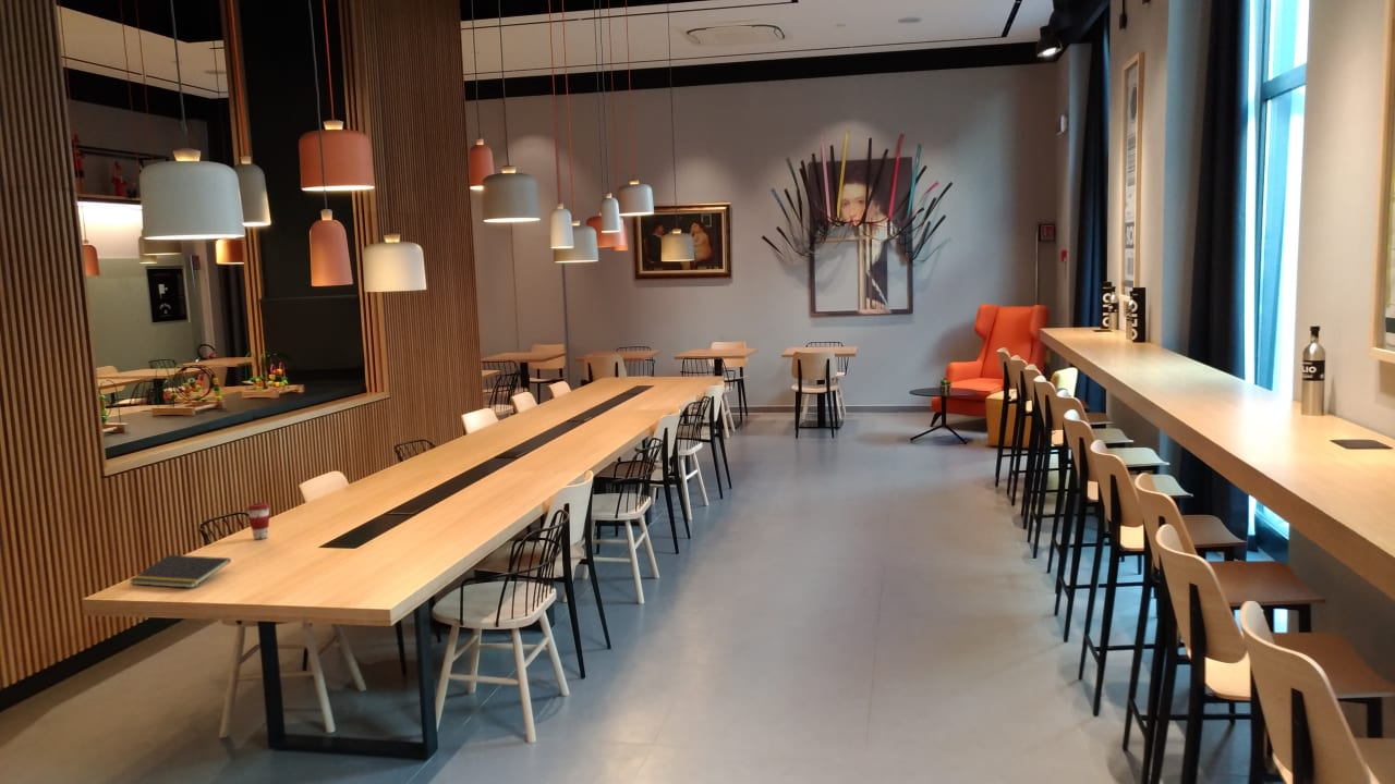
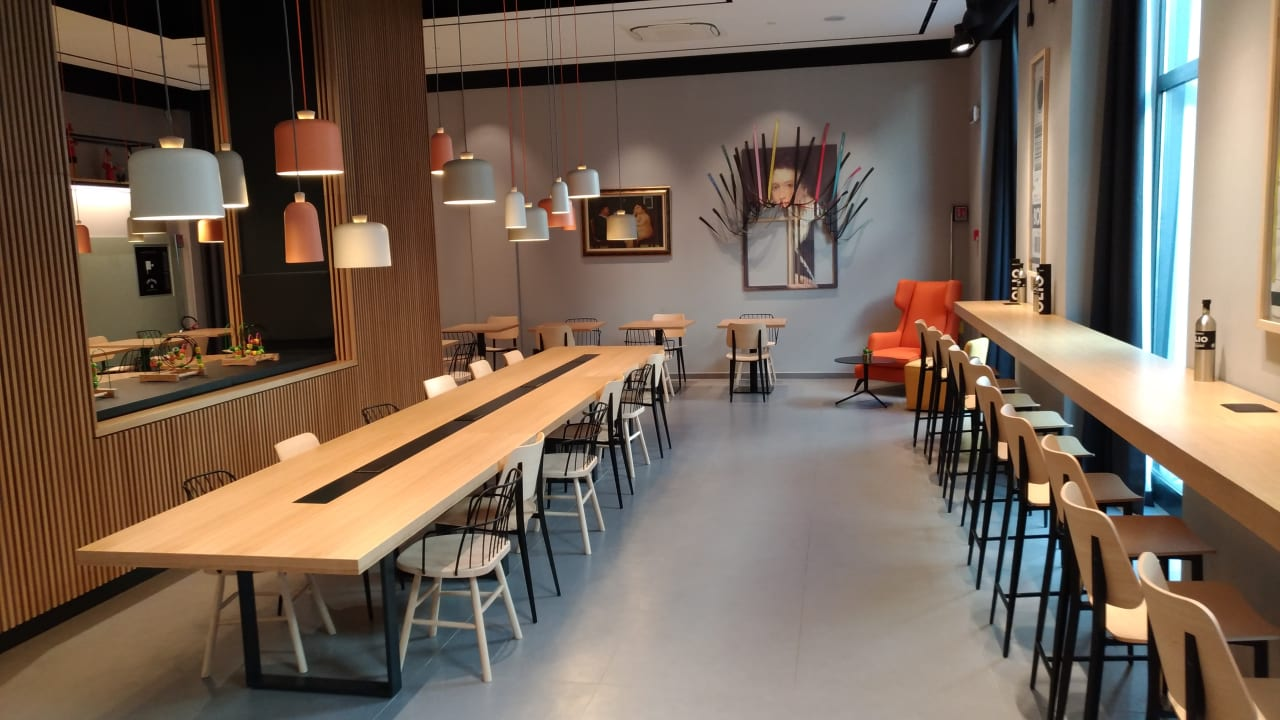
- notepad [128,554,232,589]
- coffee cup [246,502,271,540]
